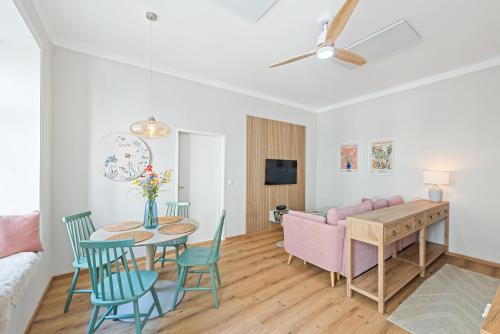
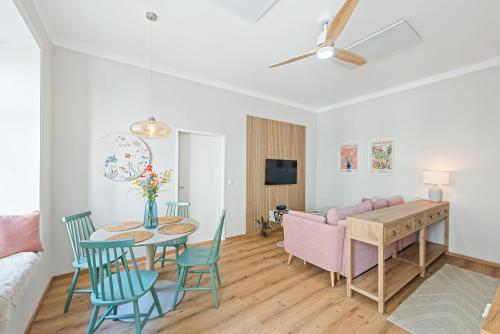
+ potted plant [254,215,275,238]
